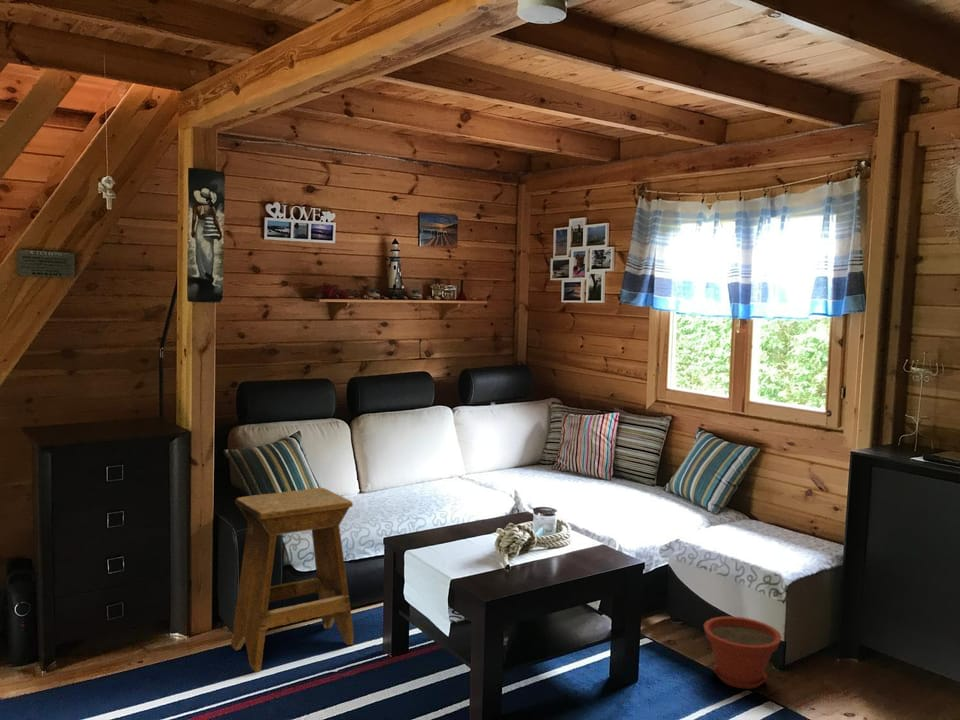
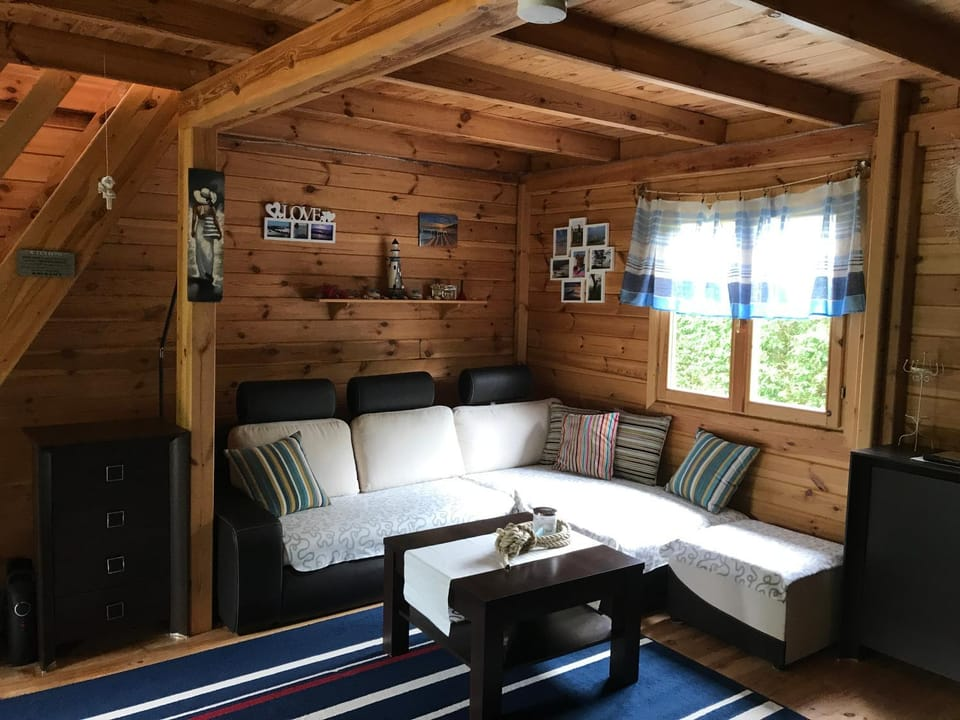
- stool [230,487,354,673]
- plant pot [703,615,783,690]
